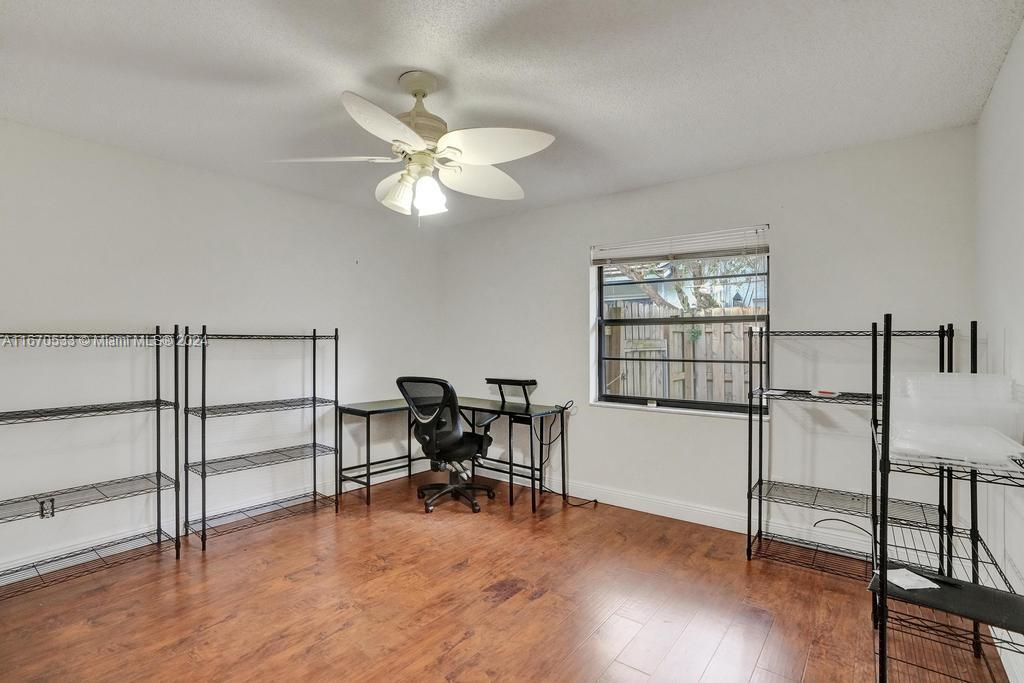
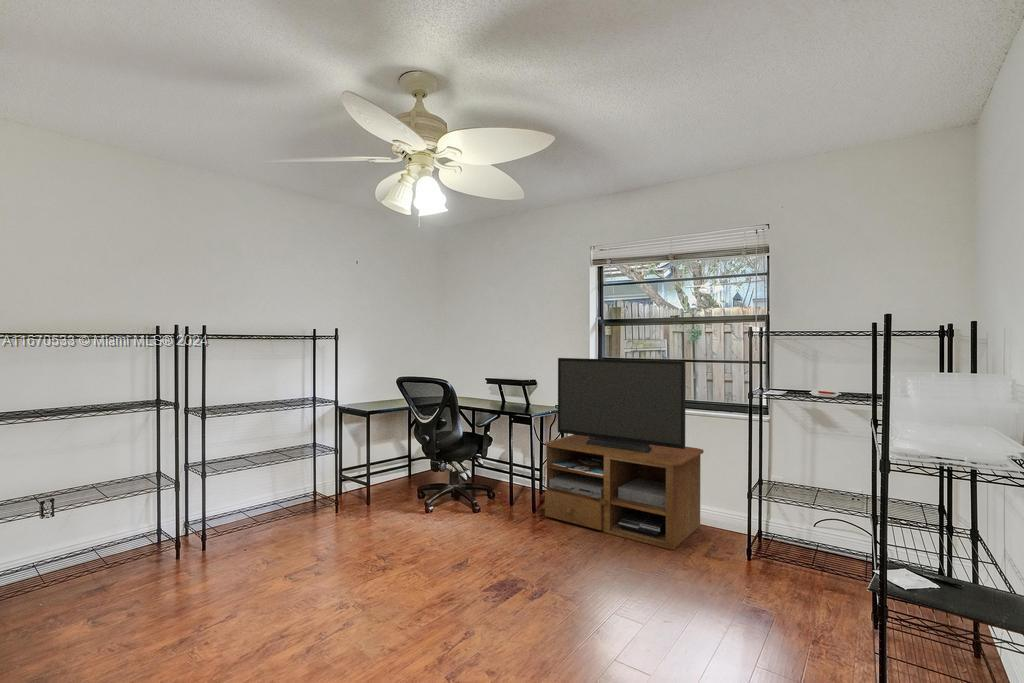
+ tv stand [544,357,705,551]
